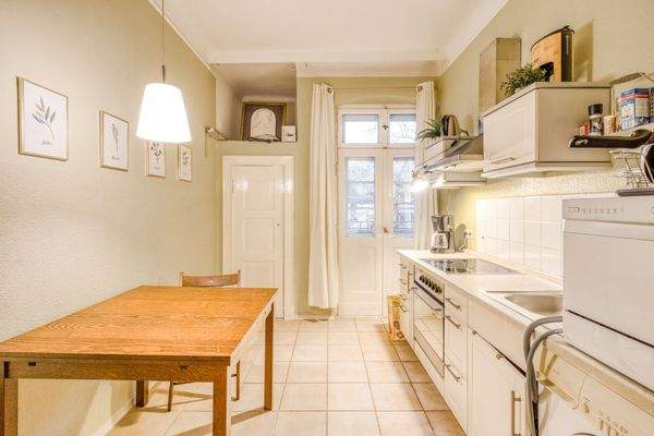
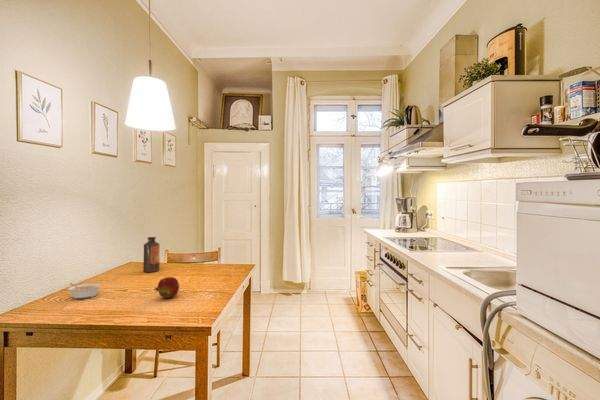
+ legume [67,282,102,300]
+ bottle [142,236,161,273]
+ fruit [153,276,180,299]
